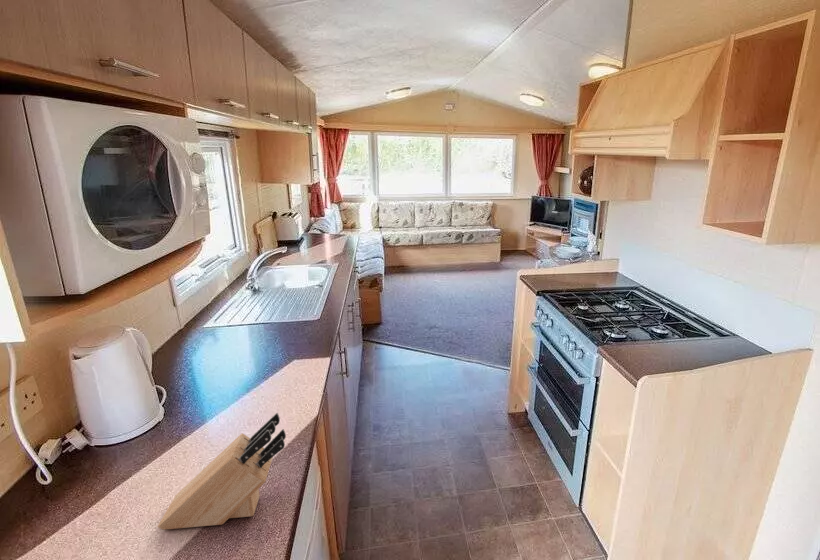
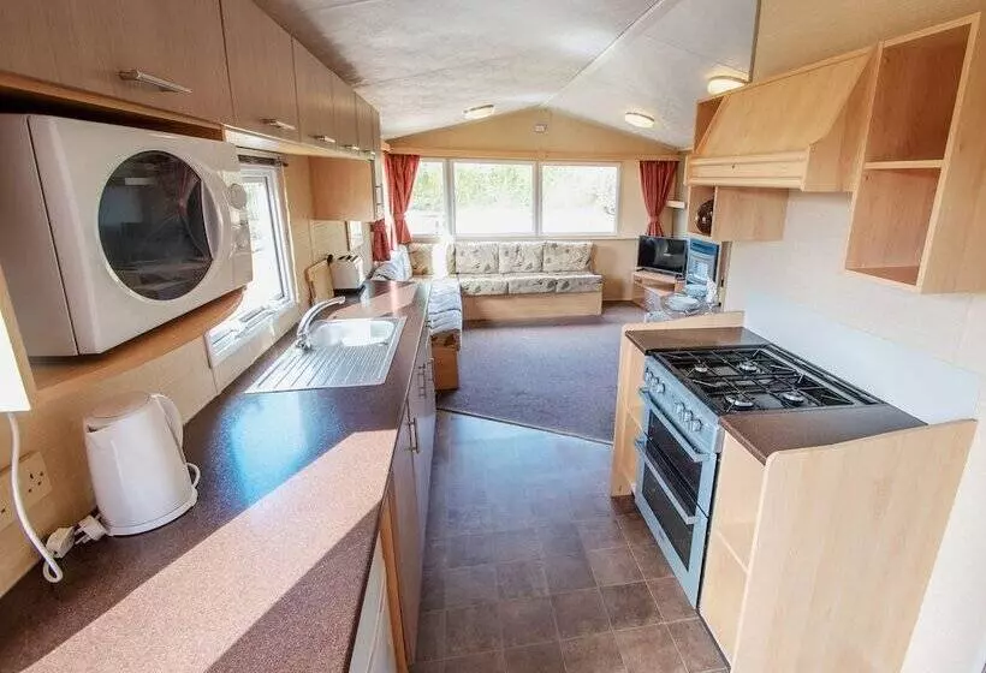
- knife block [157,412,287,531]
